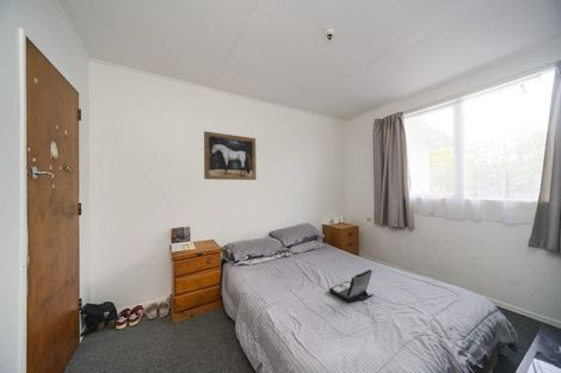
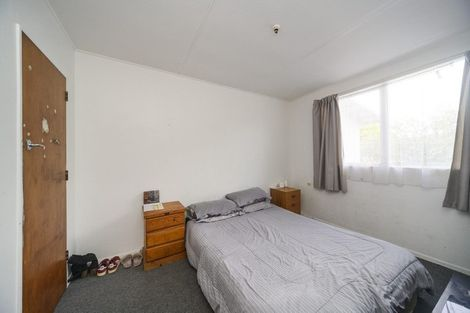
- wall art [203,130,258,181]
- laptop [328,268,375,304]
